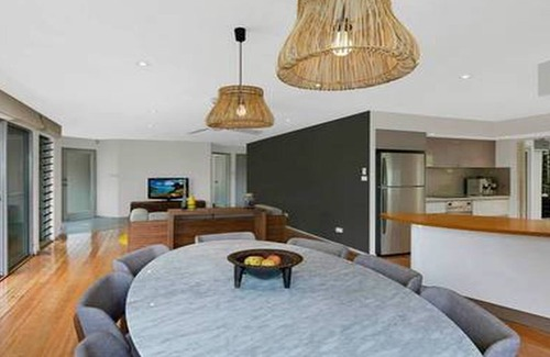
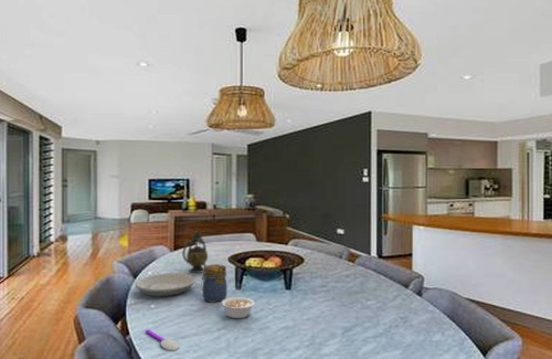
+ spoon [145,328,180,351]
+ legume [221,296,256,319]
+ teapot [181,230,209,274]
+ jar [200,263,227,304]
+ plate [135,273,197,297]
